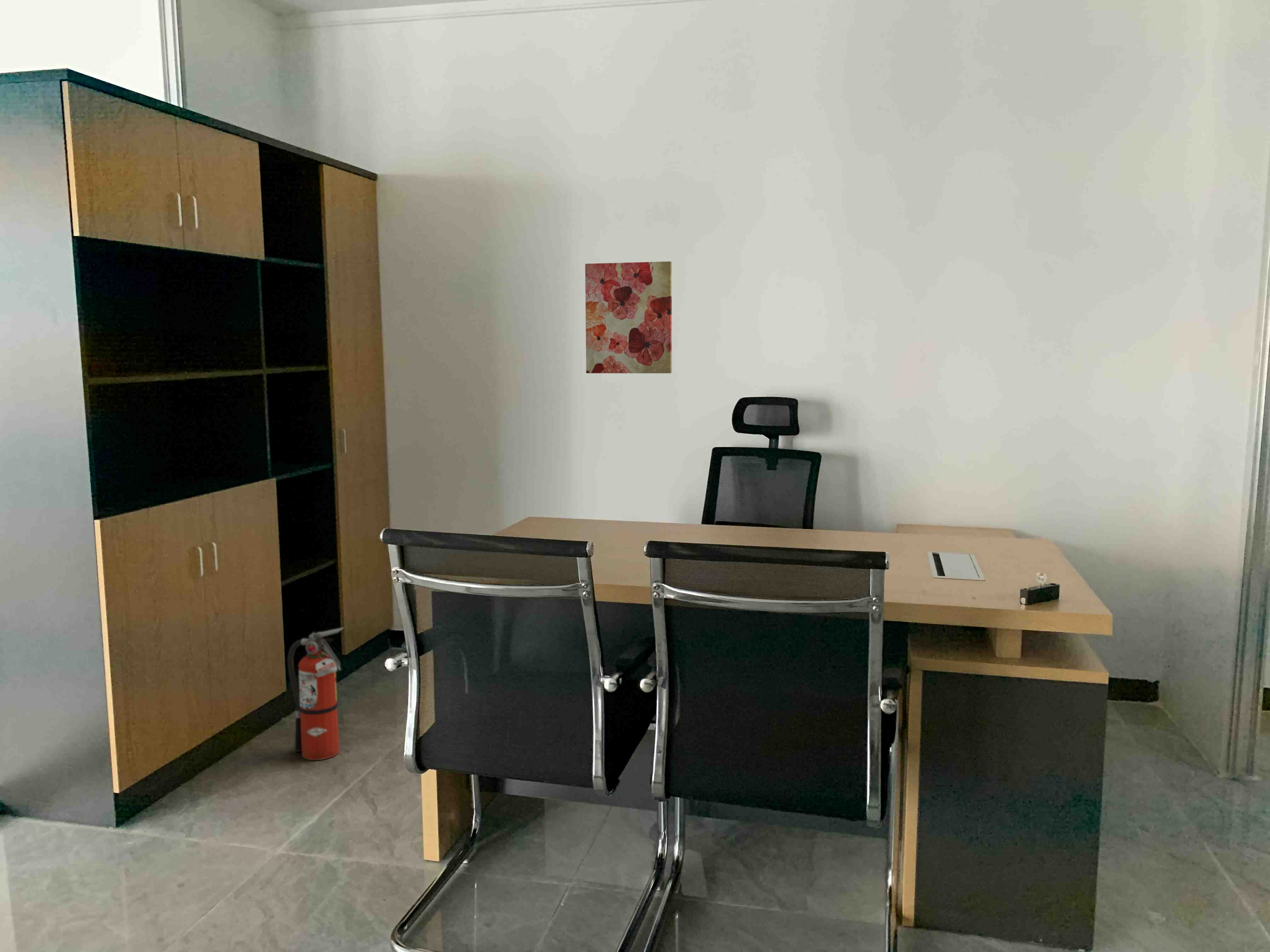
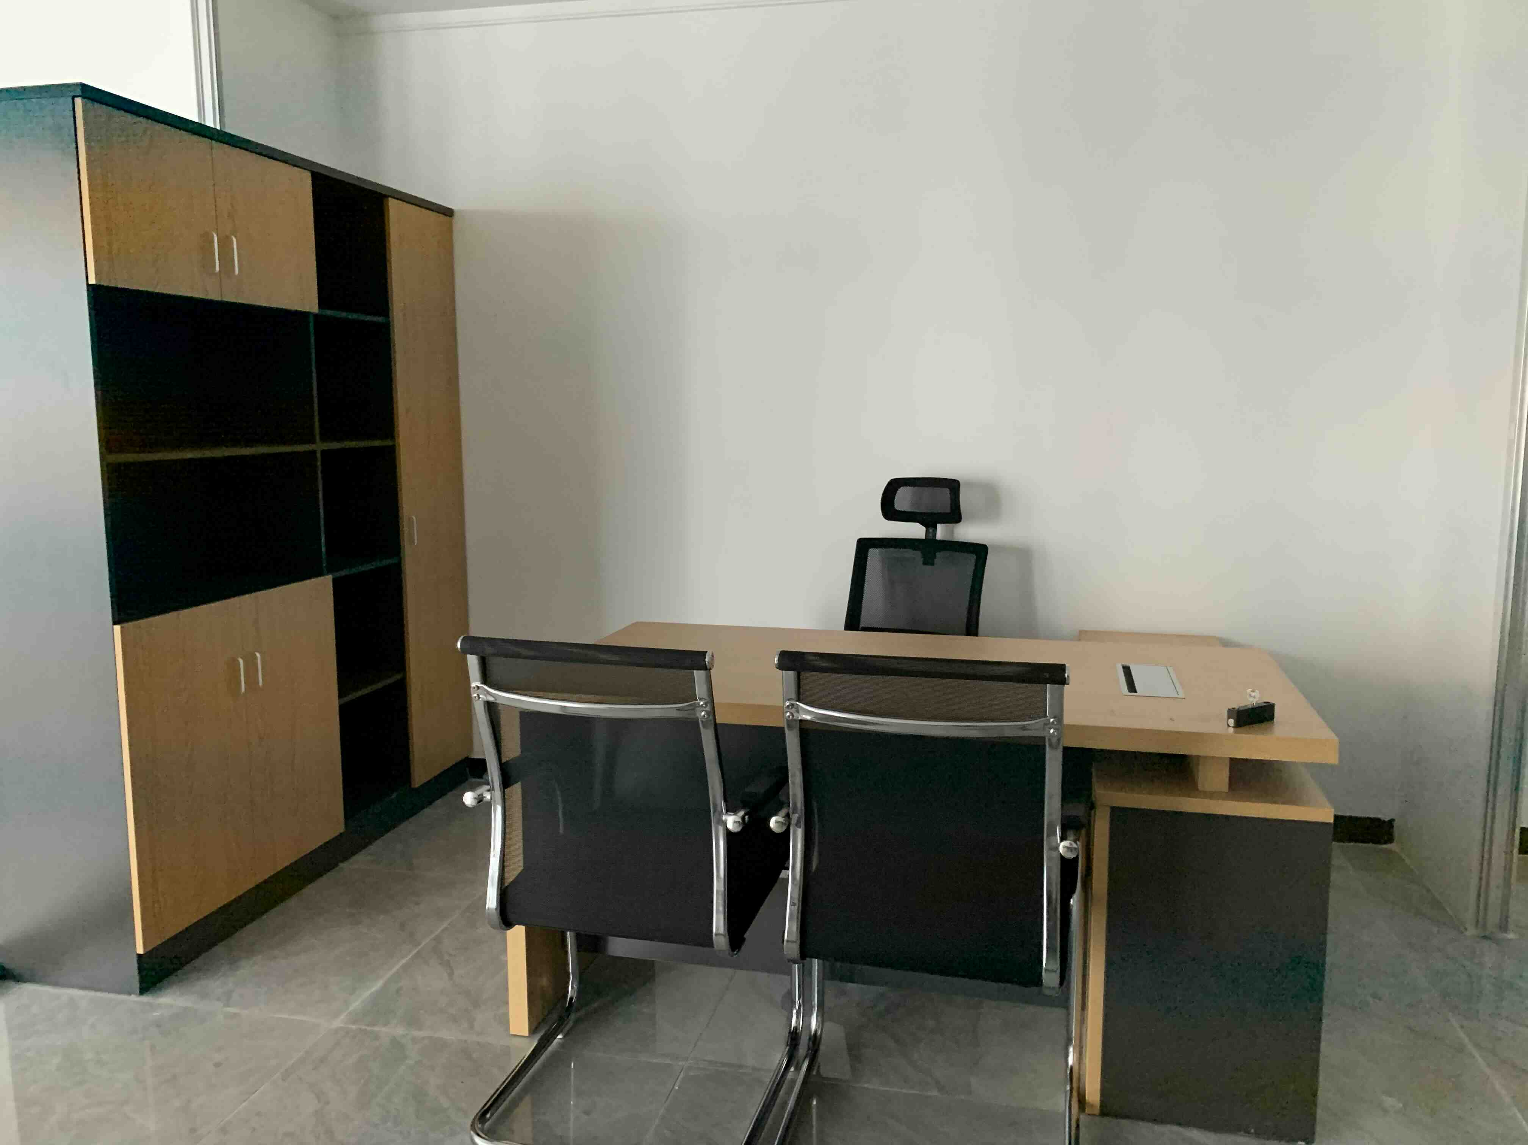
- fire extinguisher [287,627,345,760]
- wall art [585,261,672,374]
